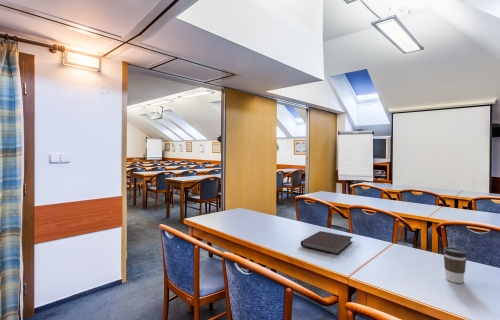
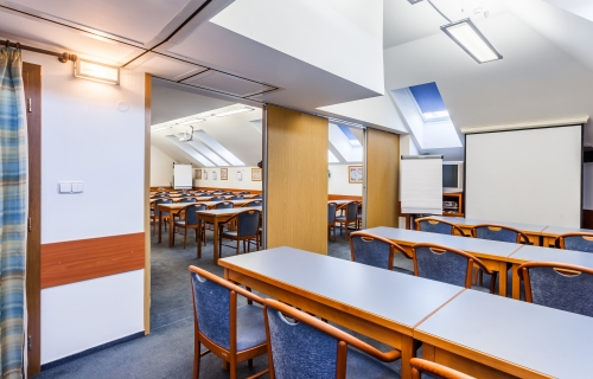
- coffee cup [442,246,468,284]
- notebook [300,230,354,256]
